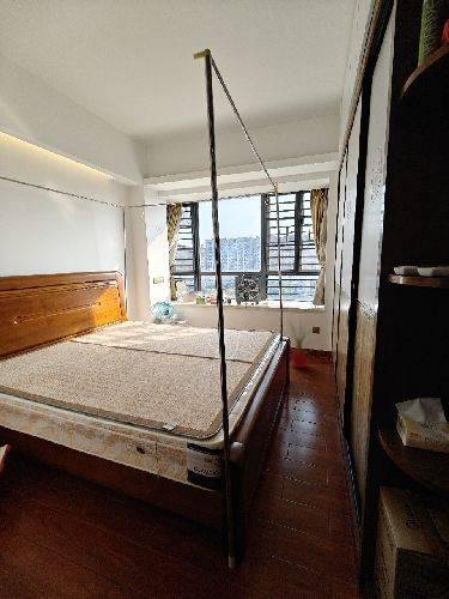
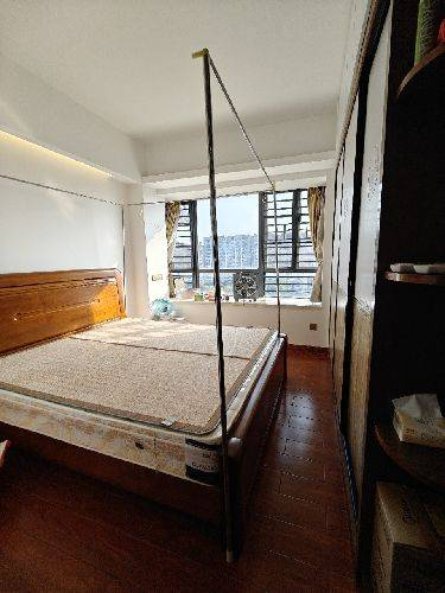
- house plant [281,315,321,369]
